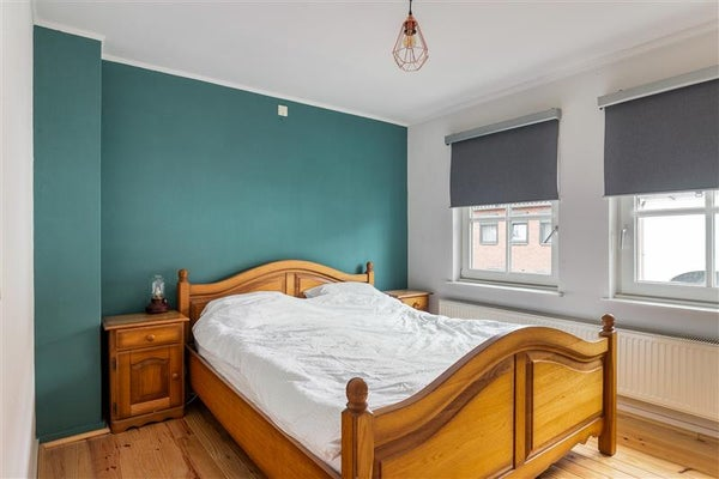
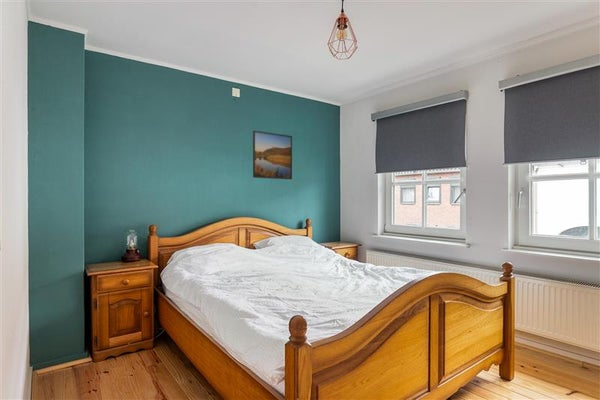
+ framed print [252,130,293,180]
